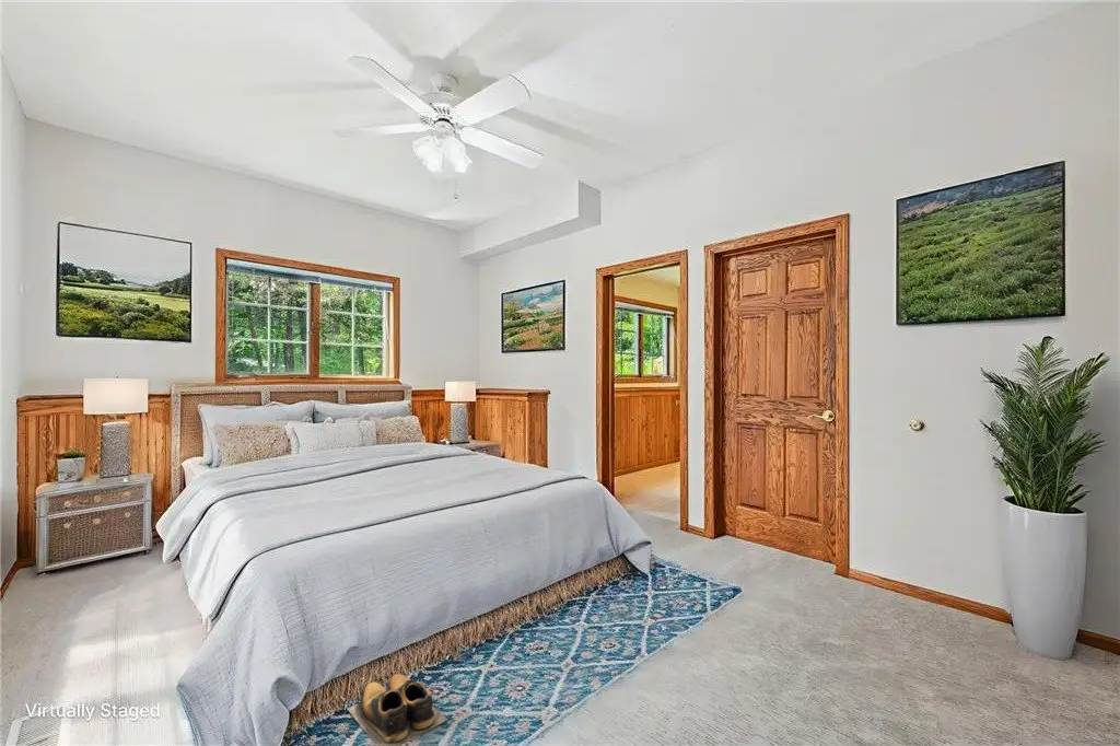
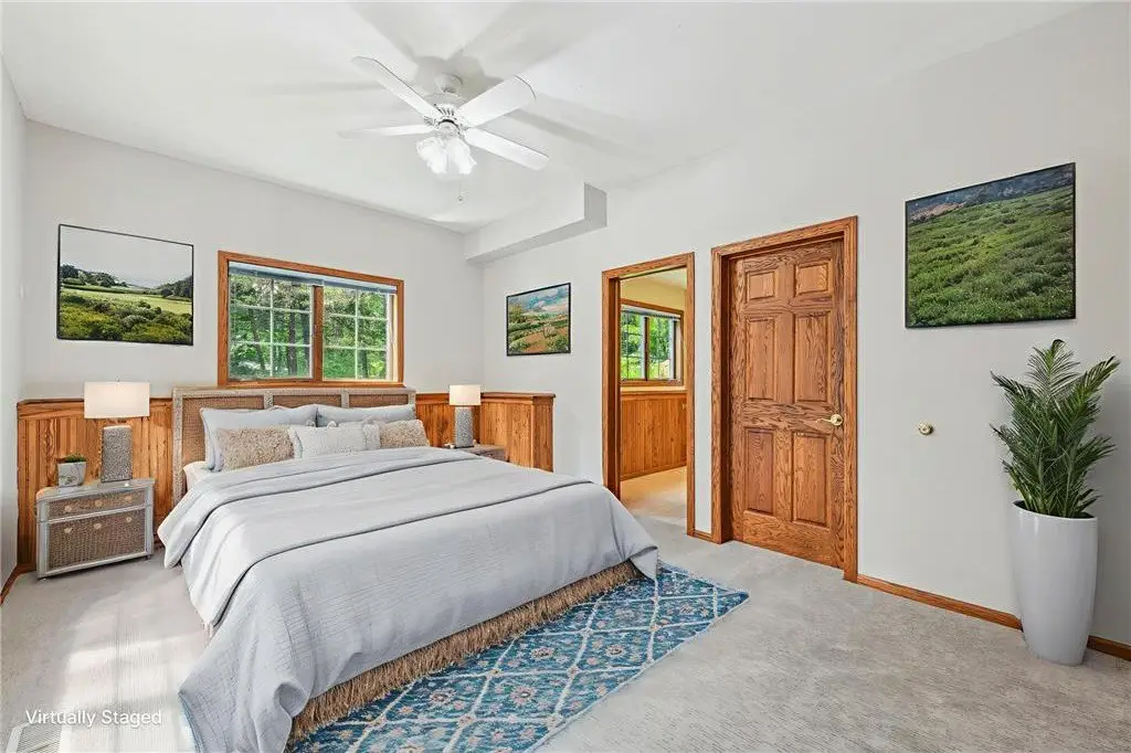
- shoes [346,673,448,746]
